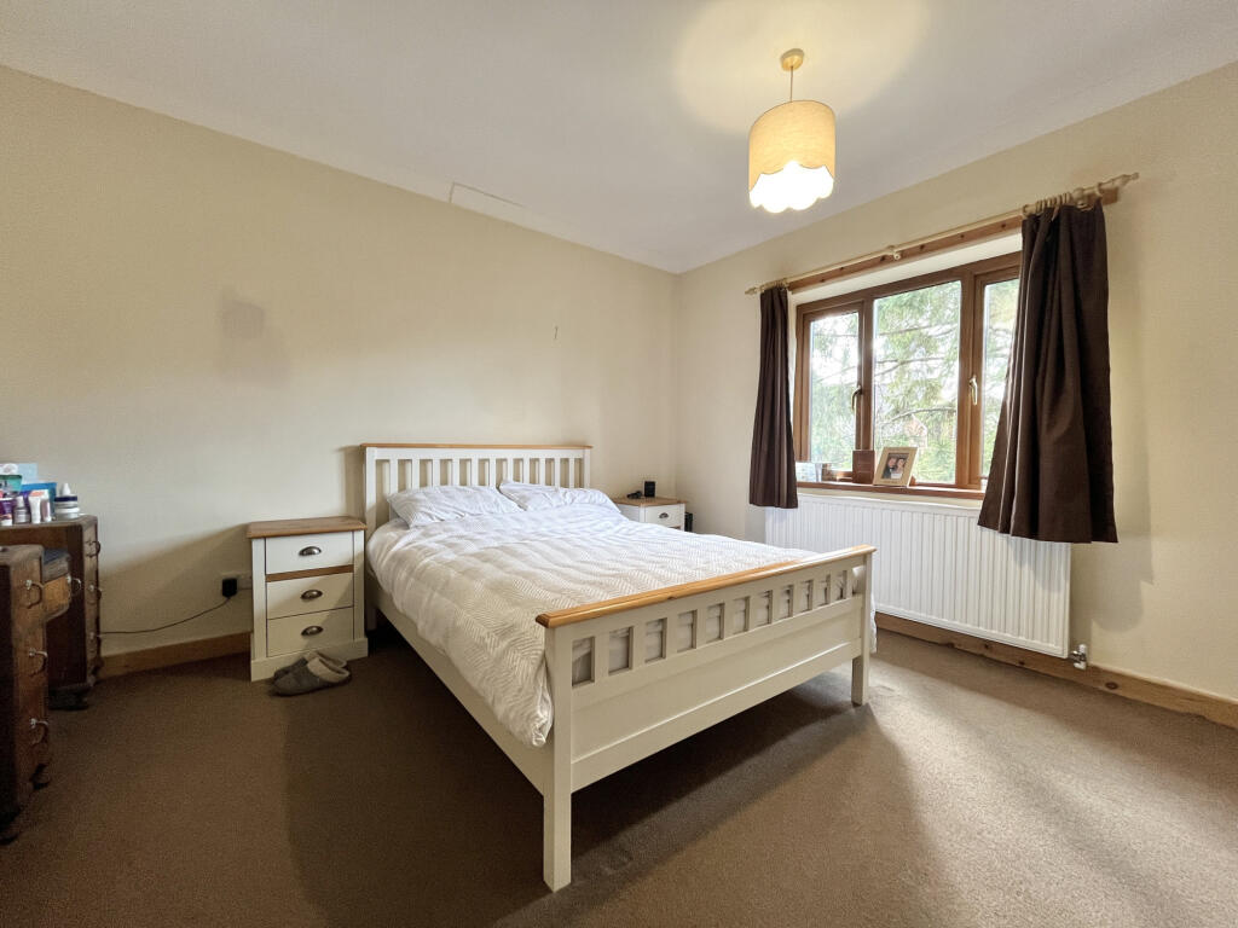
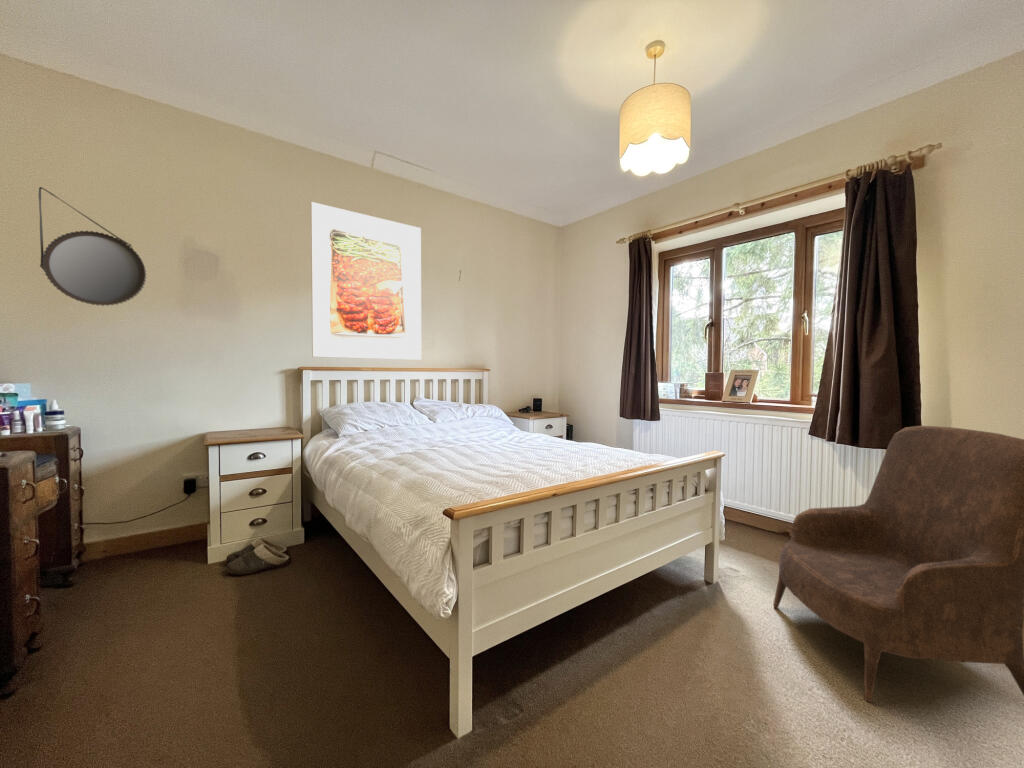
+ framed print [310,201,422,361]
+ armchair [772,425,1024,703]
+ home mirror [38,186,148,307]
